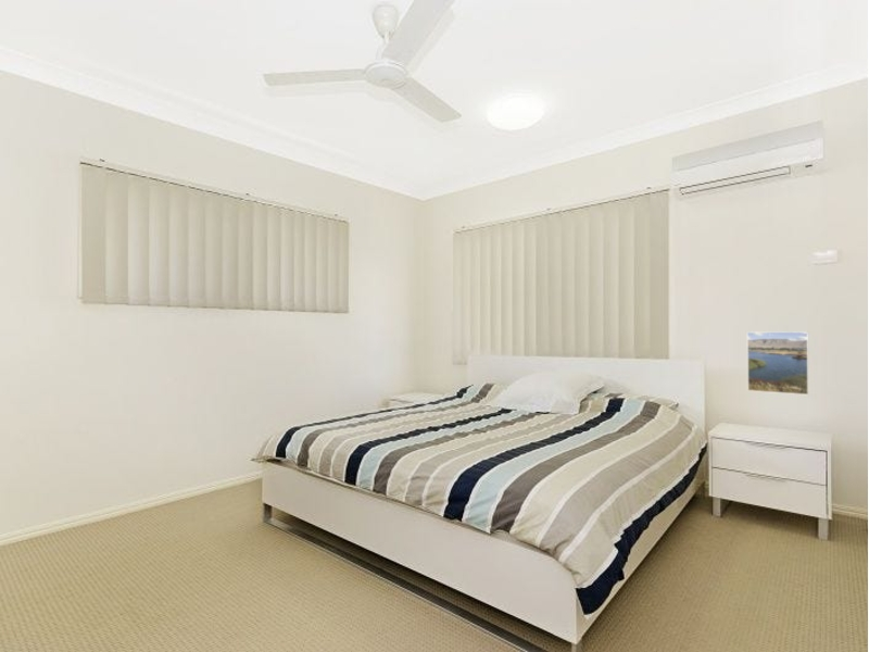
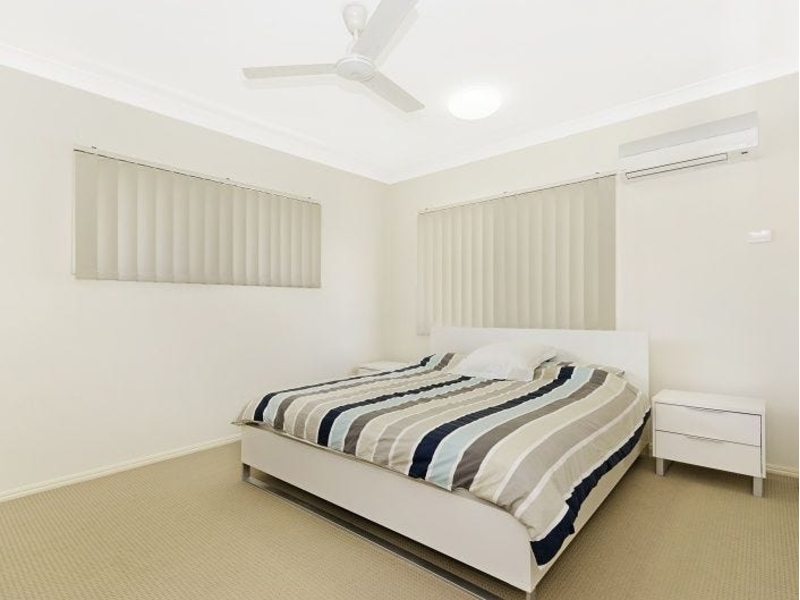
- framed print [746,330,810,396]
